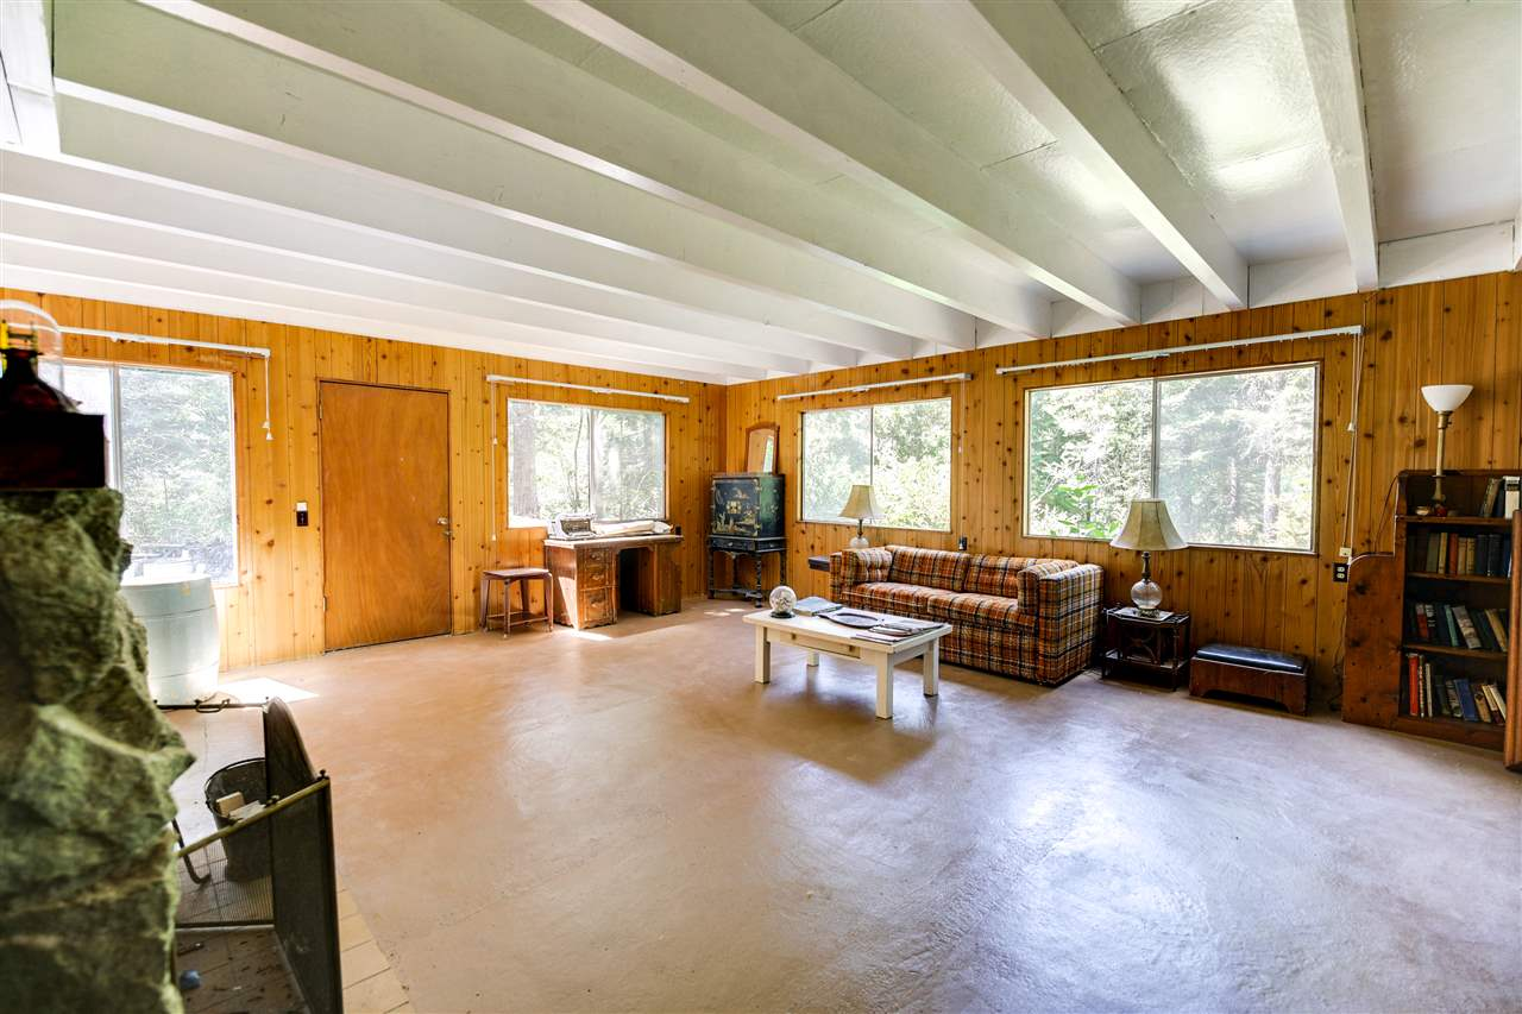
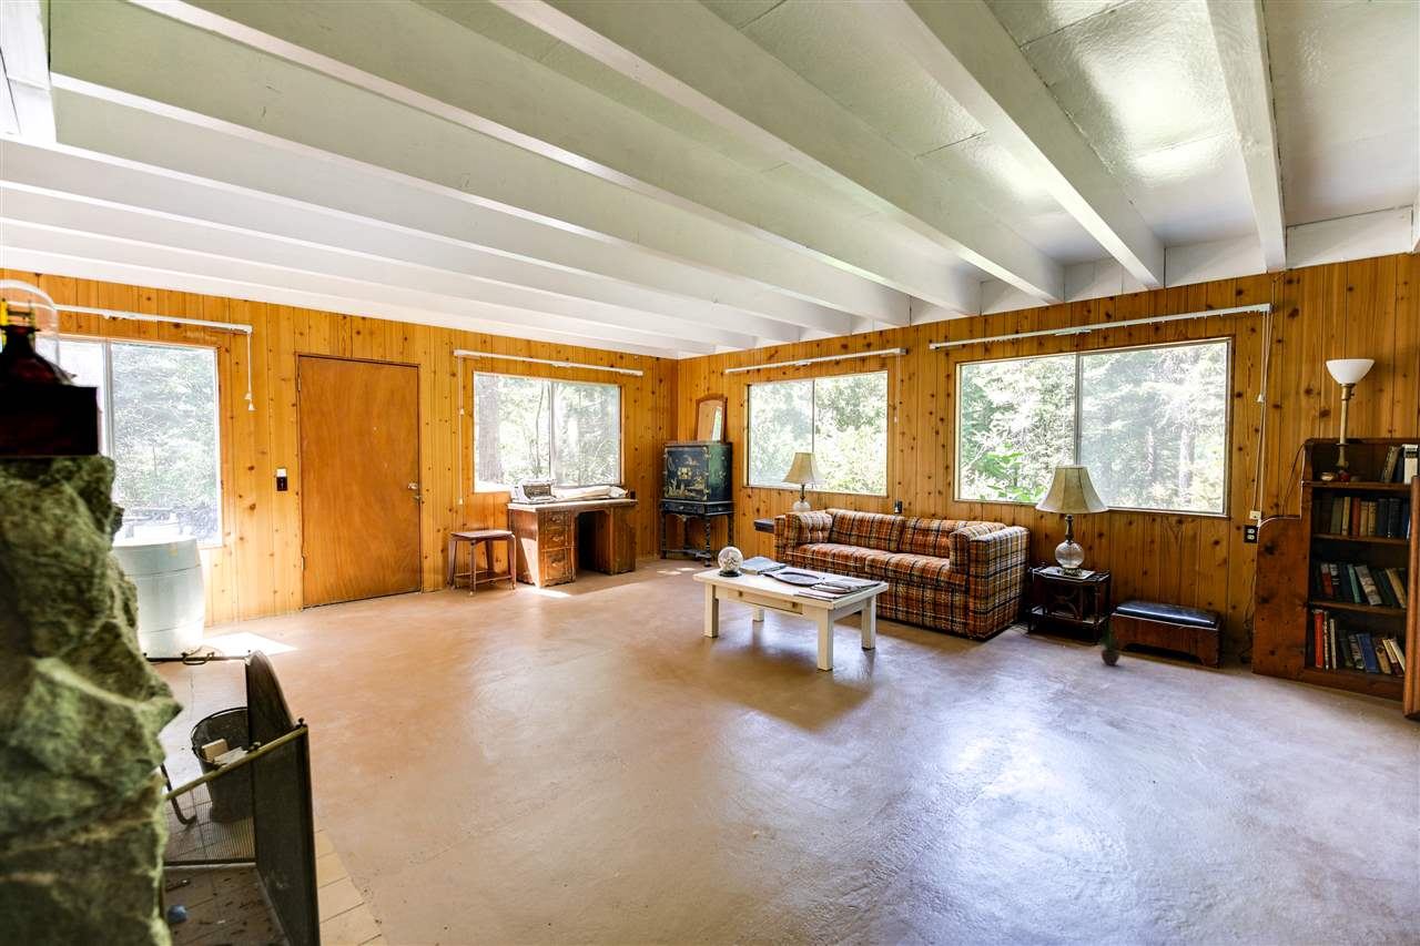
+ potted plant [1093,619,1127,667]
